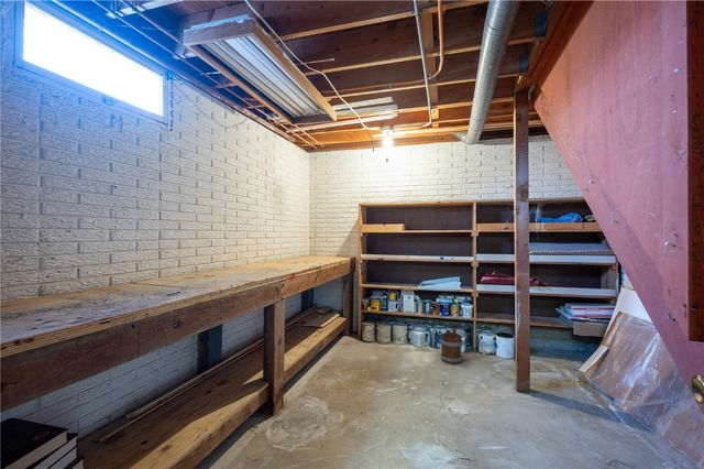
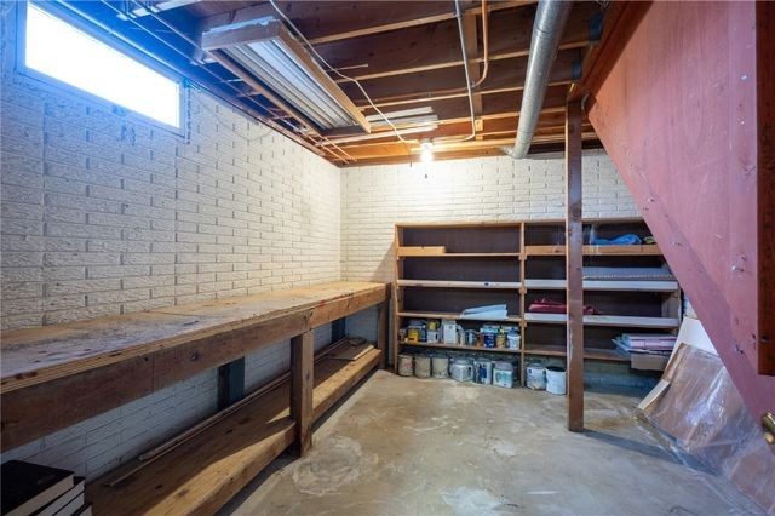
- bucket [438,326,465,364]
